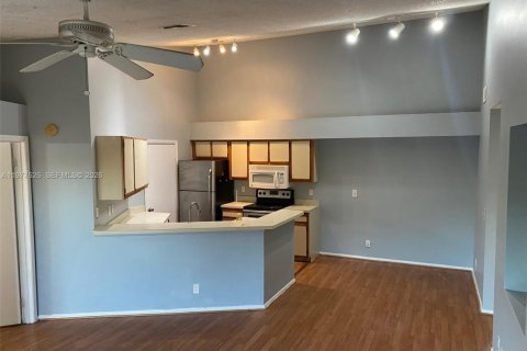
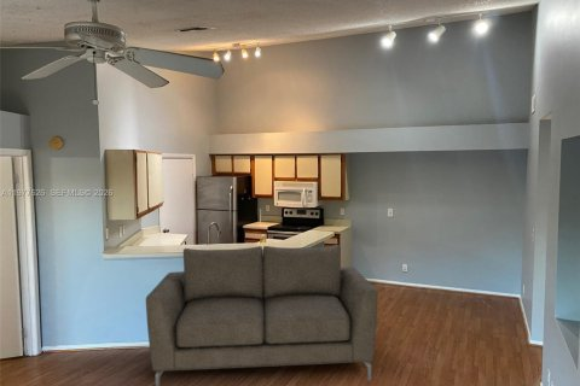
+ sofa [145,244,379,386]
